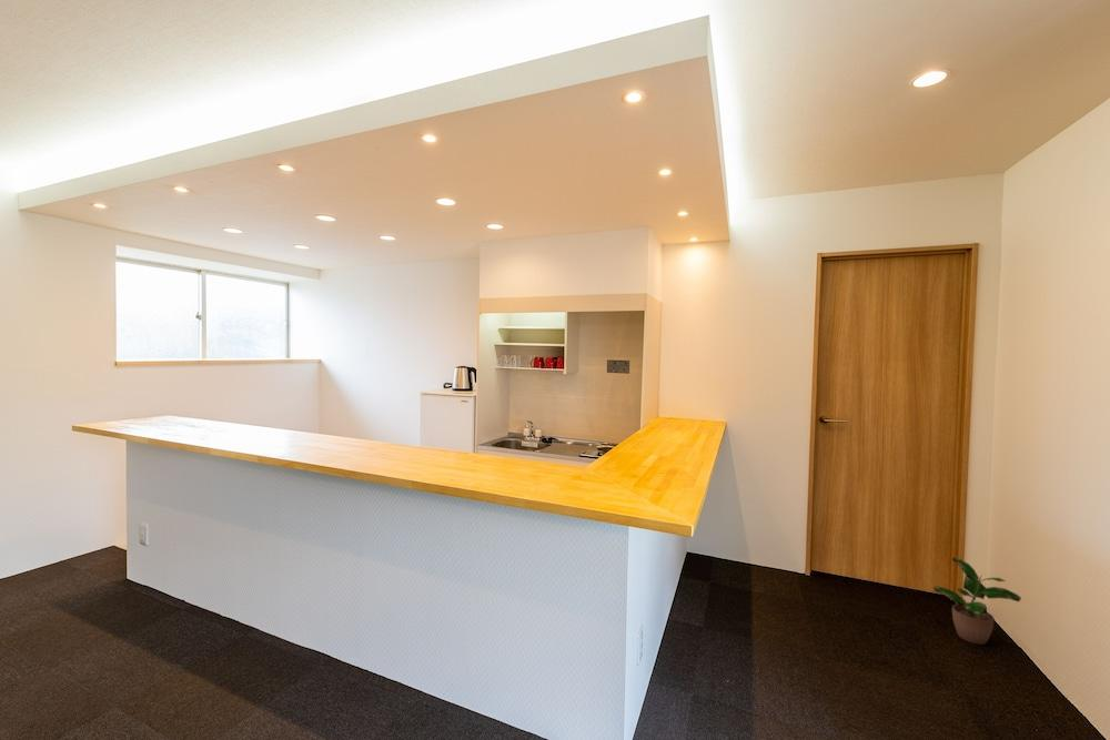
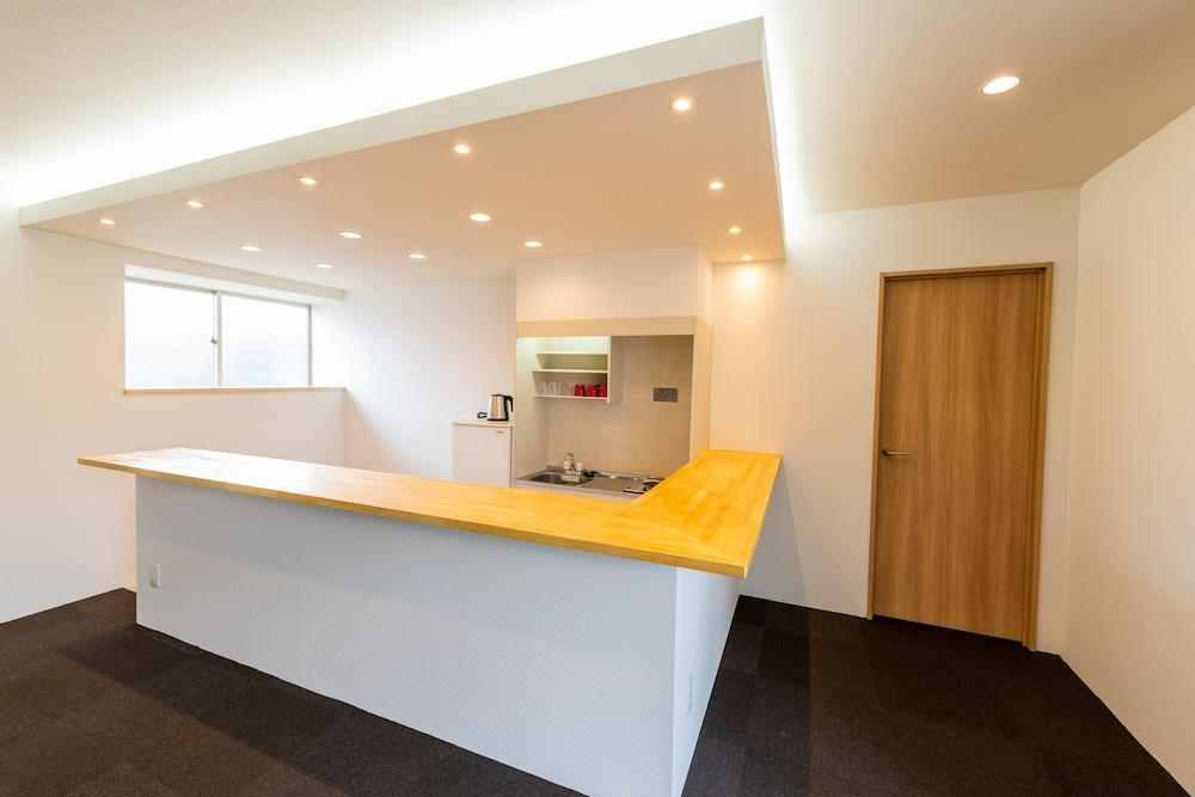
- potted plant [932,556,1022,646]
